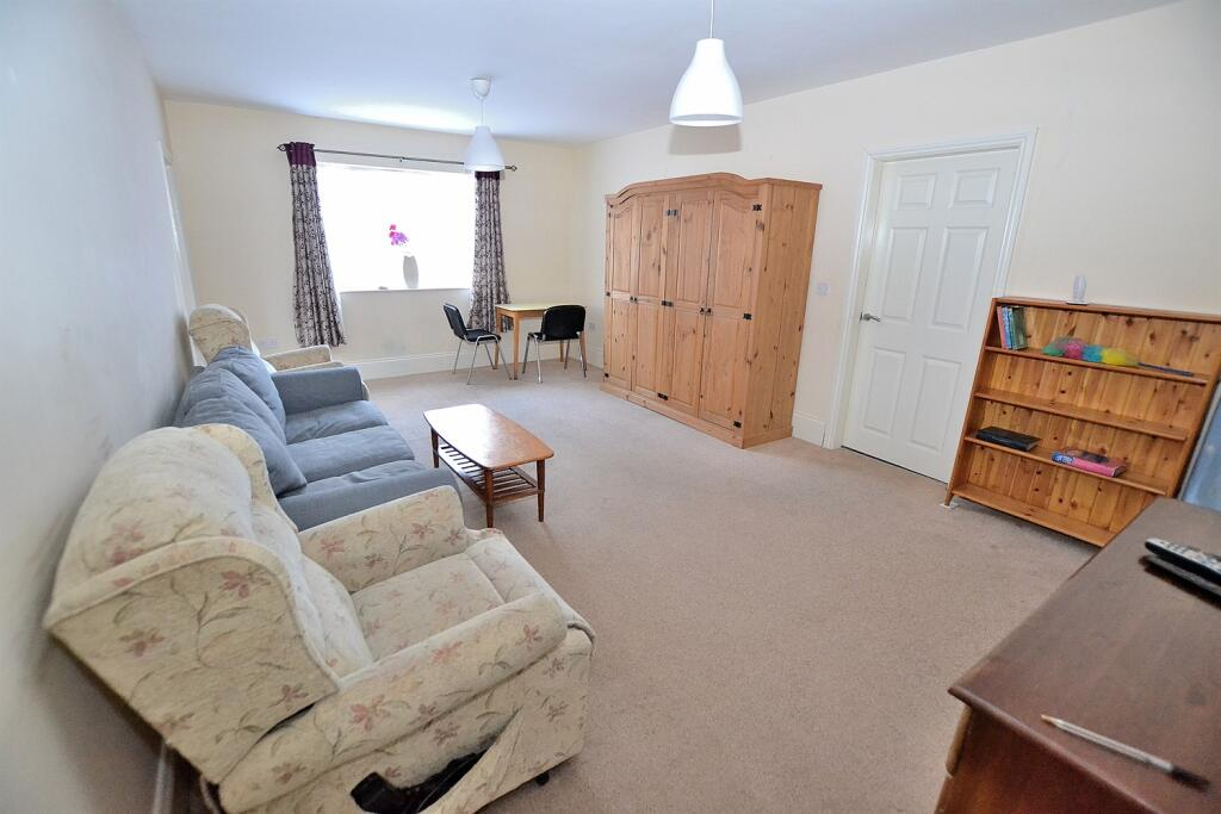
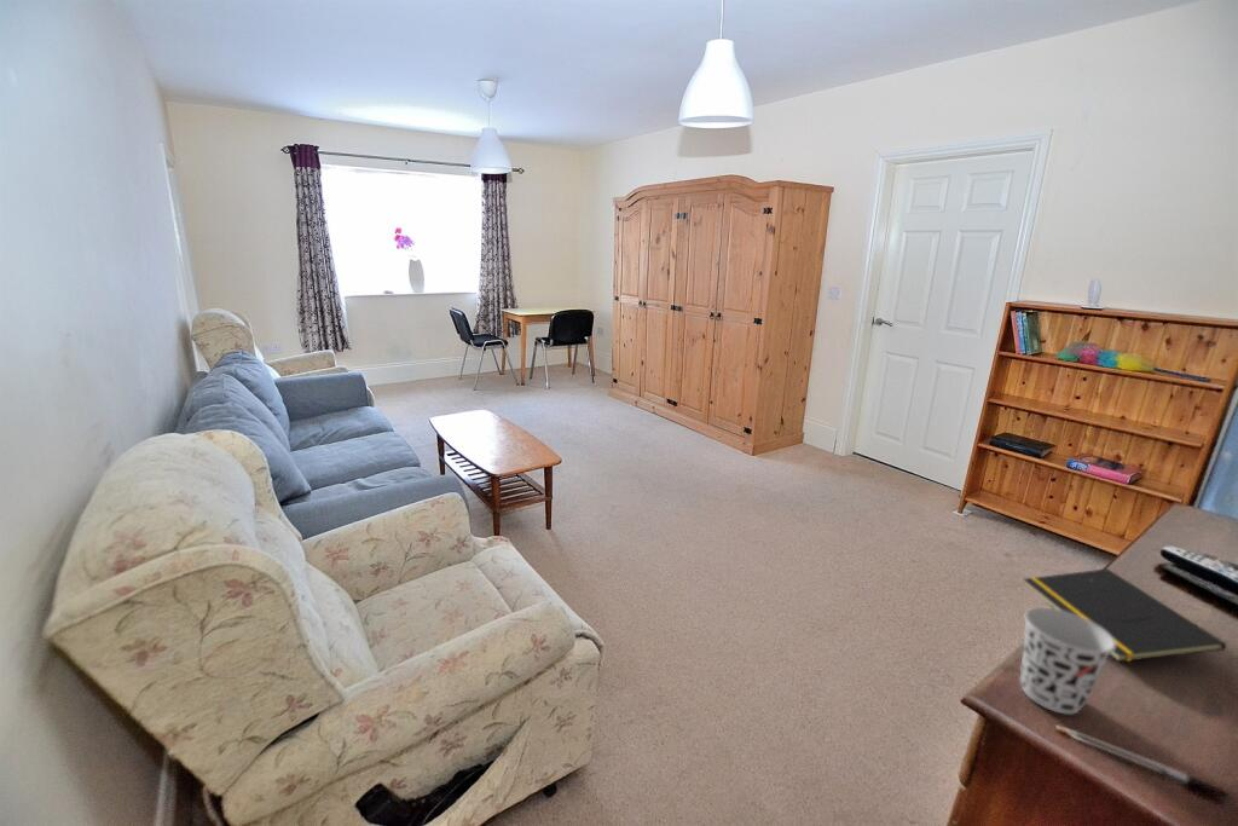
+ cup [1019,606,1116,715]
+ notepad [1023,567,1227,663]
